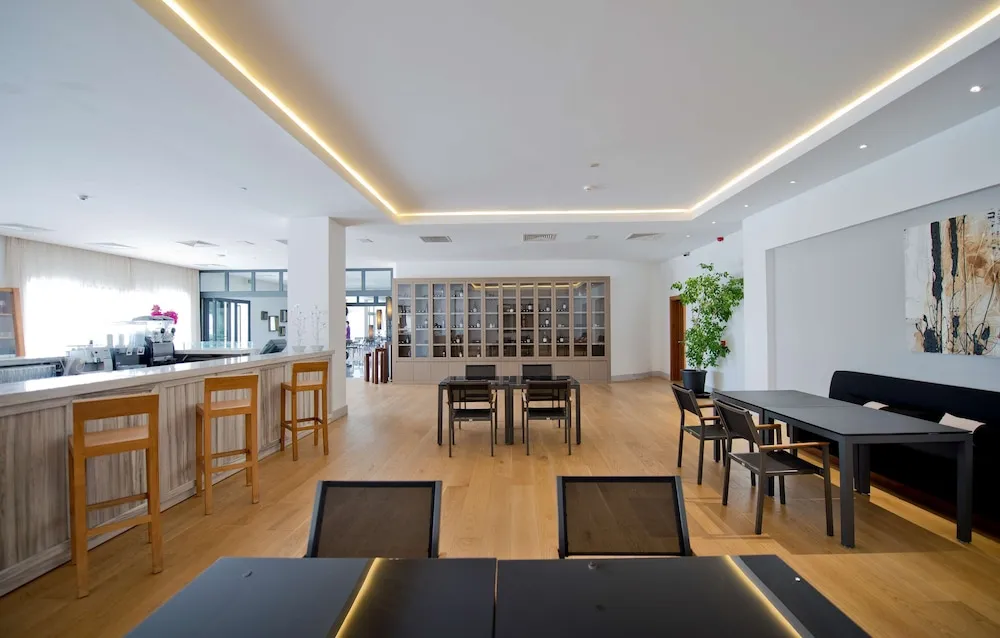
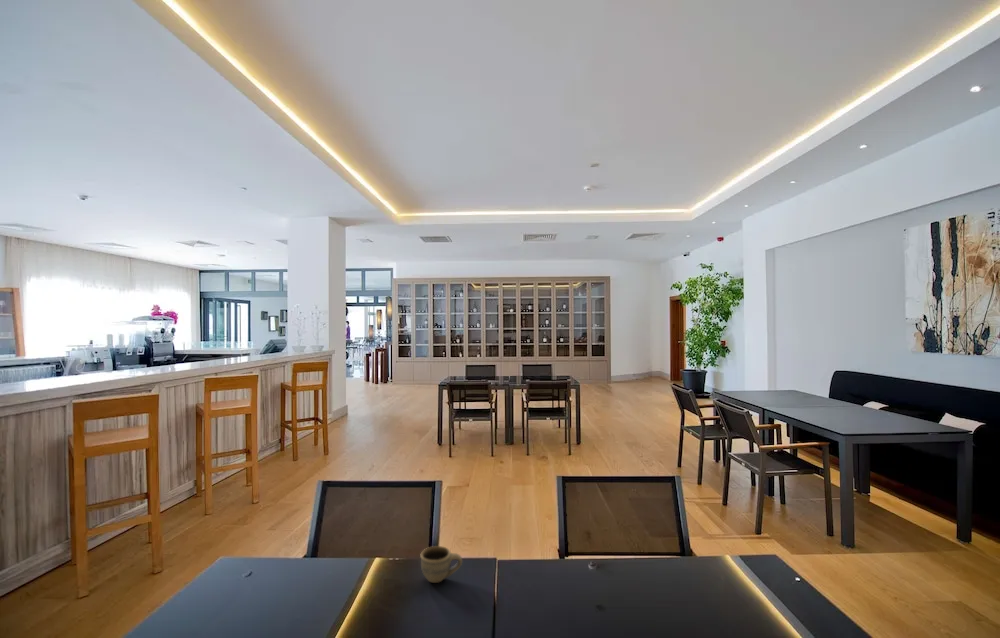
+ cup [419,545,463,584]
